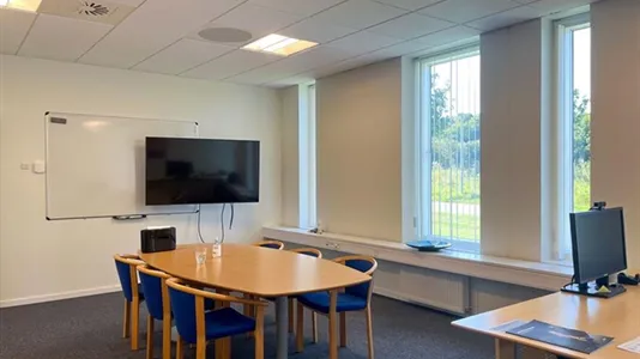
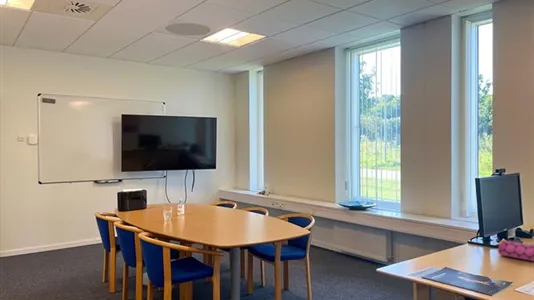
+ pencil case [497,239,534,262]
